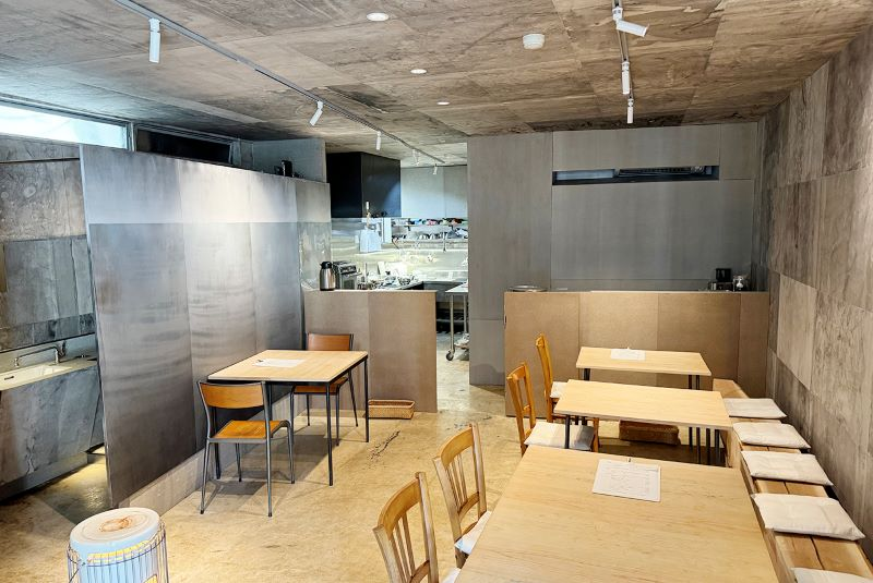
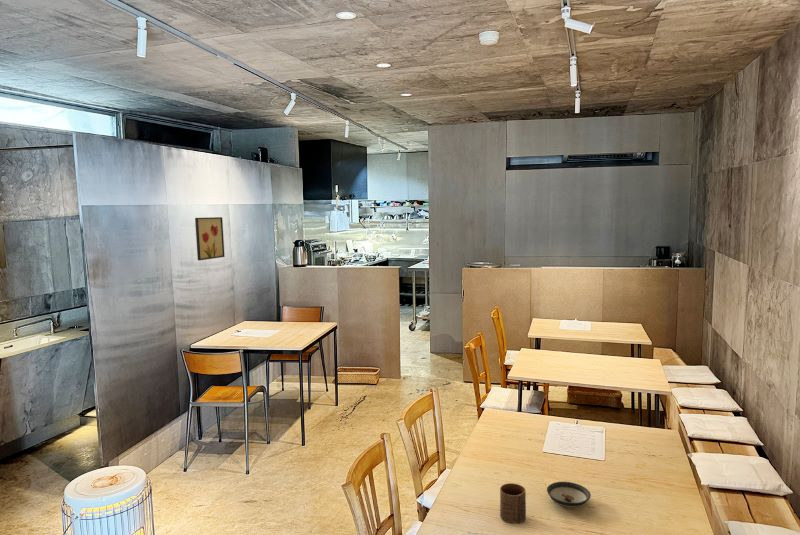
+ wall art [194,216,226,261]
+ saucer [546,481,592,508]
+ cup [499,482,527,524]
